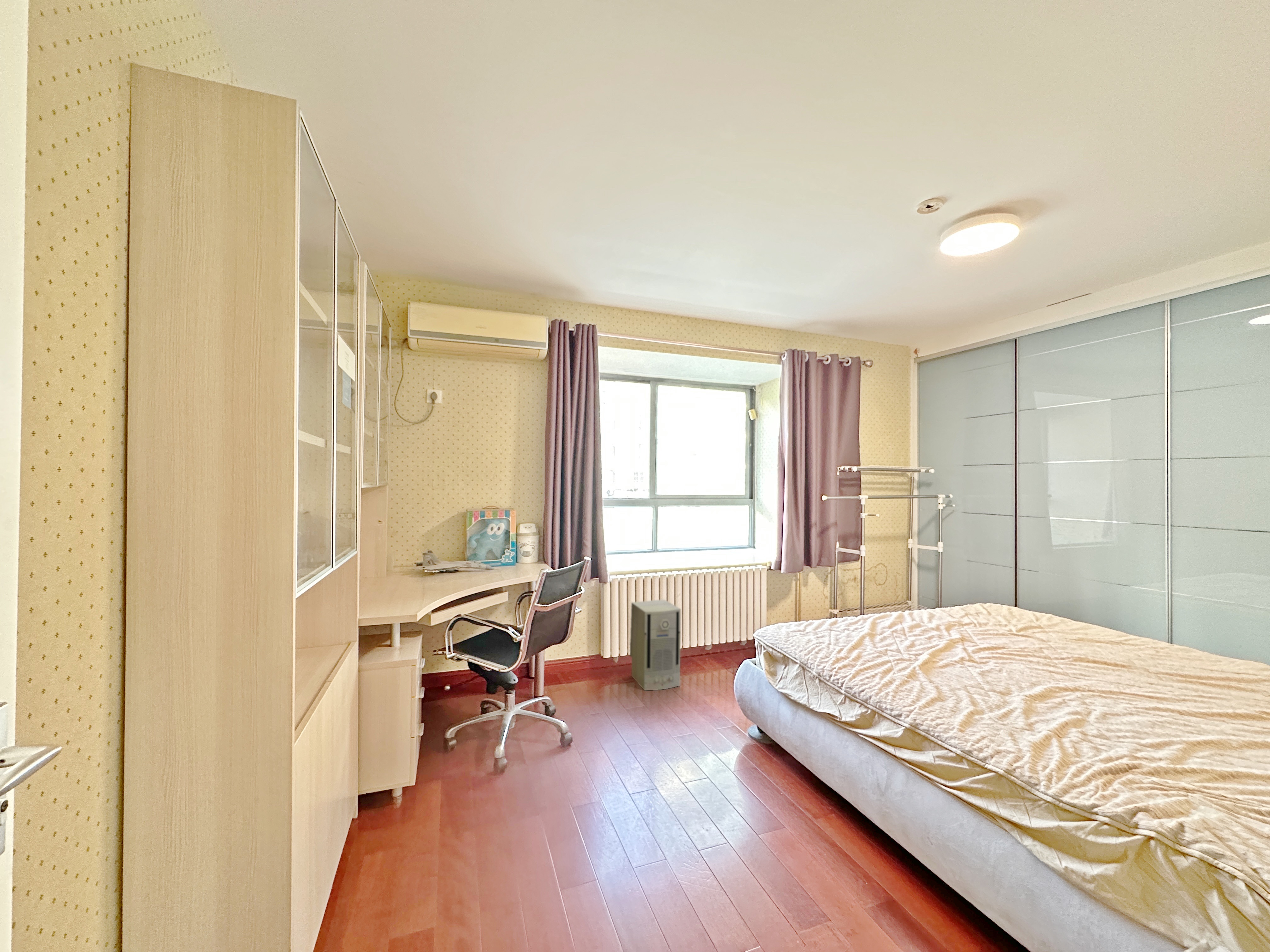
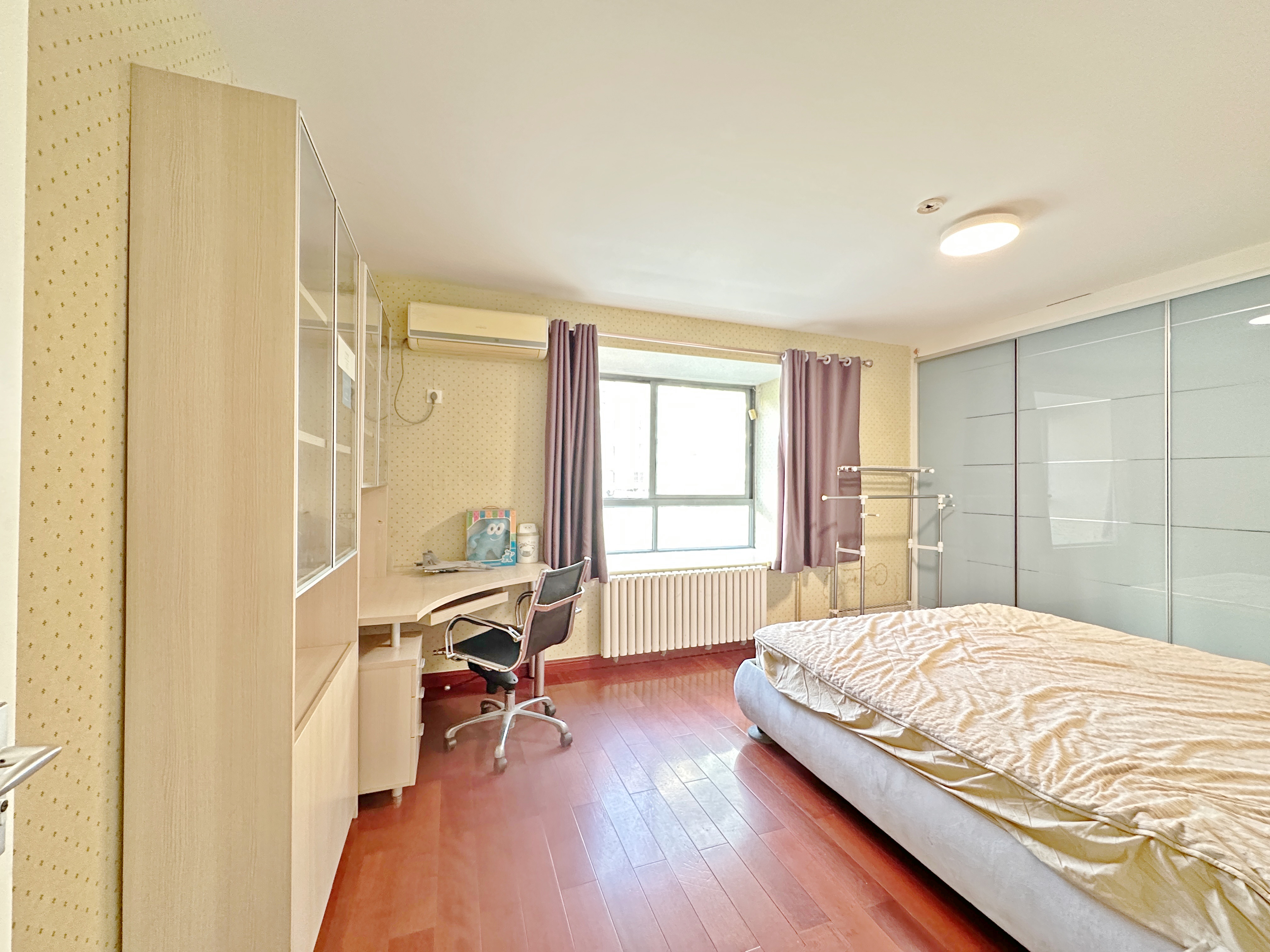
- air purifier [629,599,681,691]
